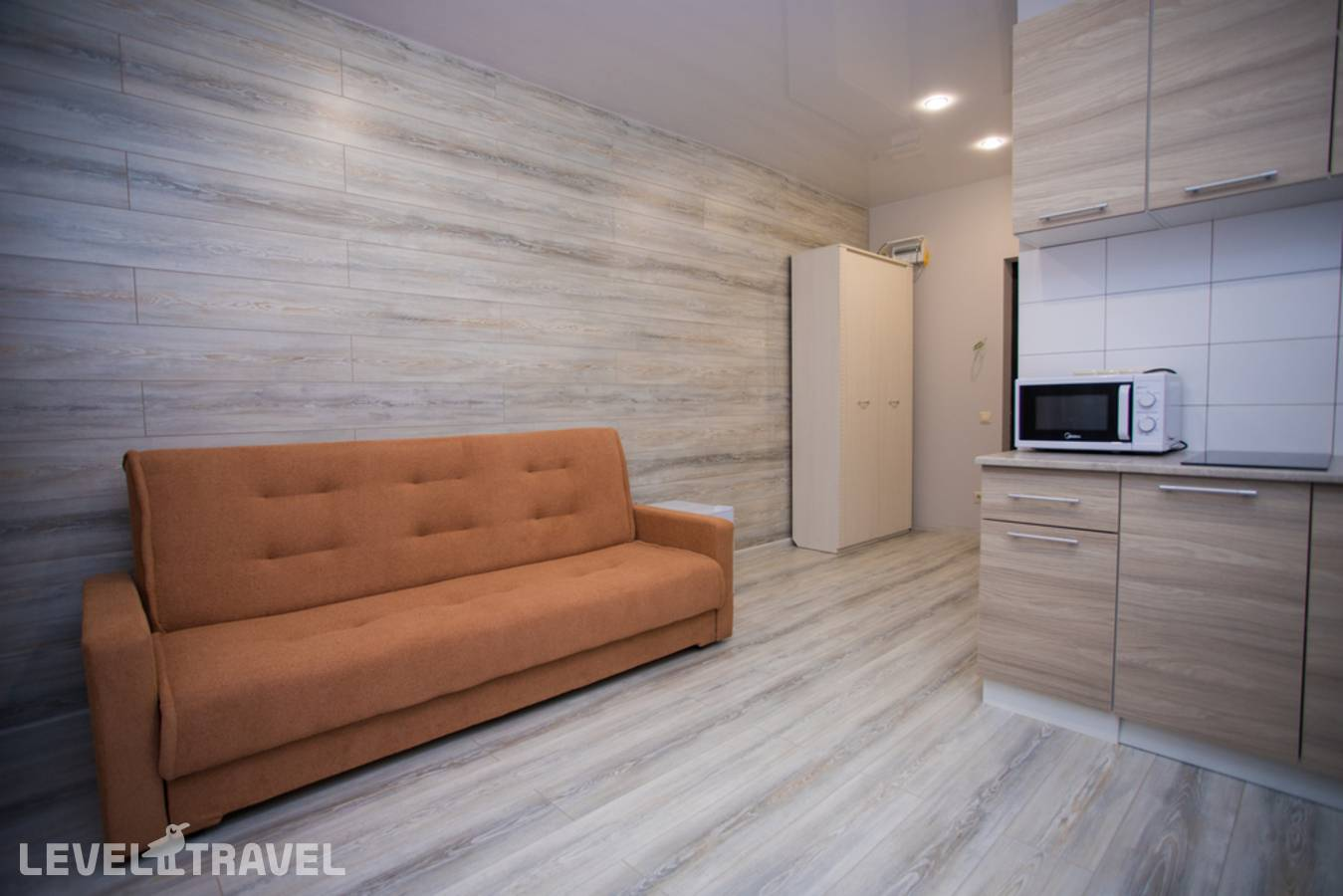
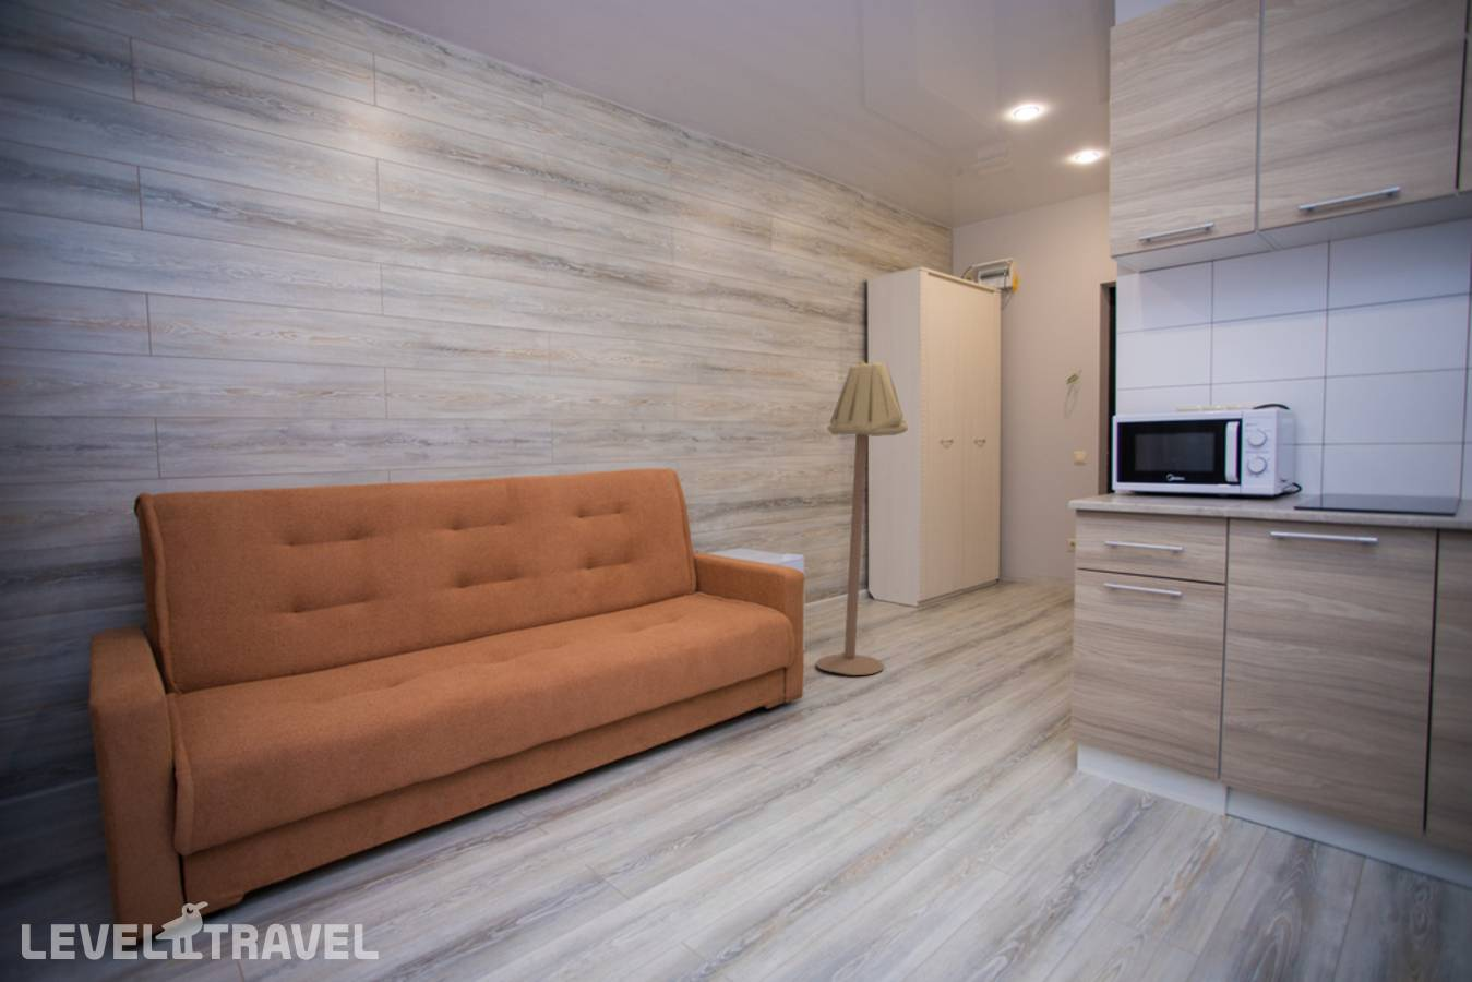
+ floor lamp [815,361,909,676]
